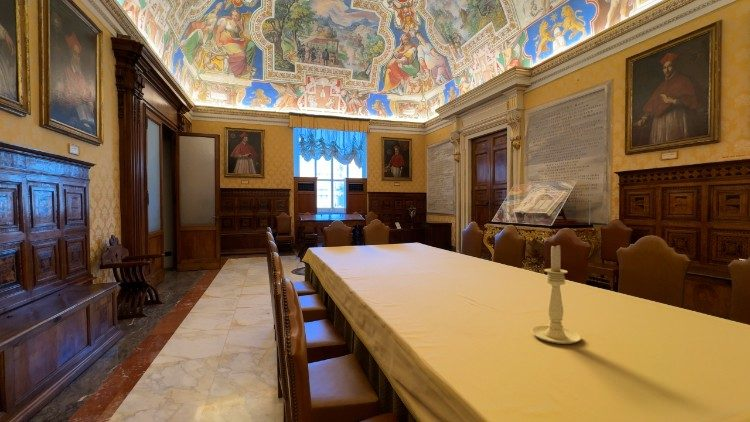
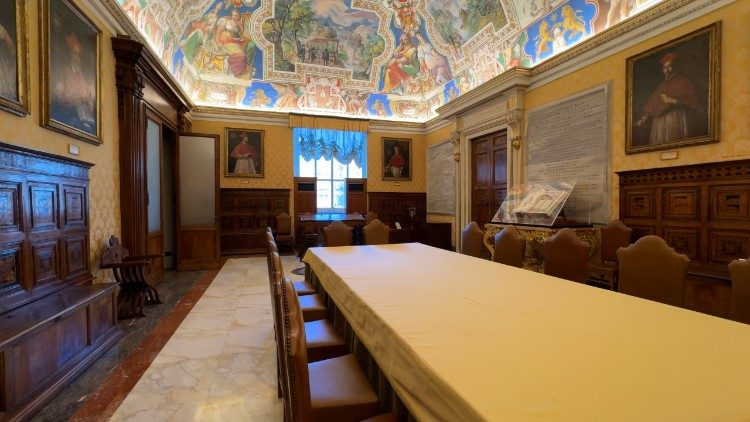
- candle holder [530,243,582,345]
